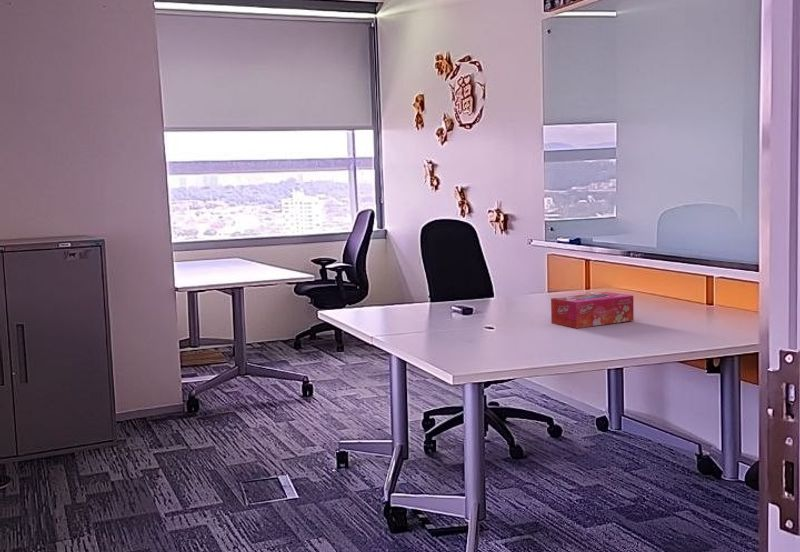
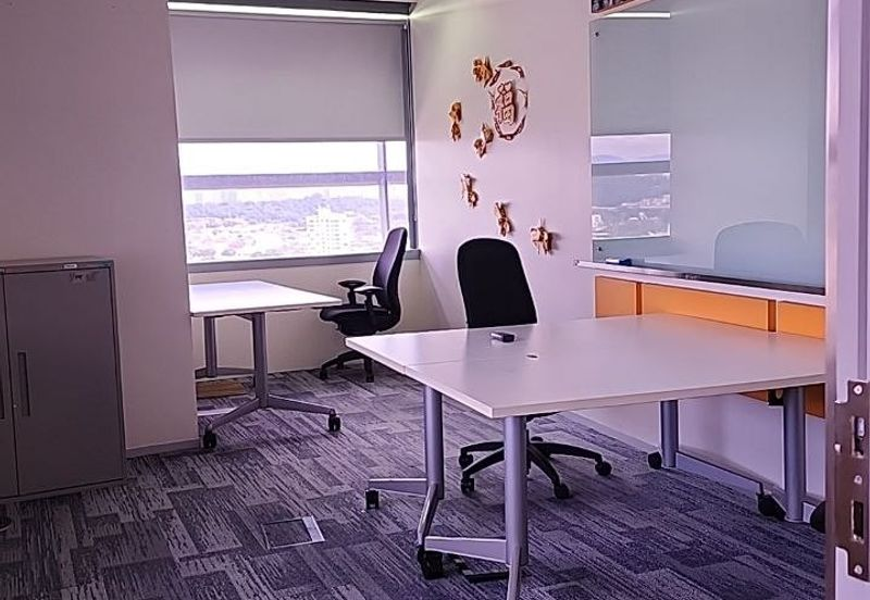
- tissue box [550,291,635,329]
